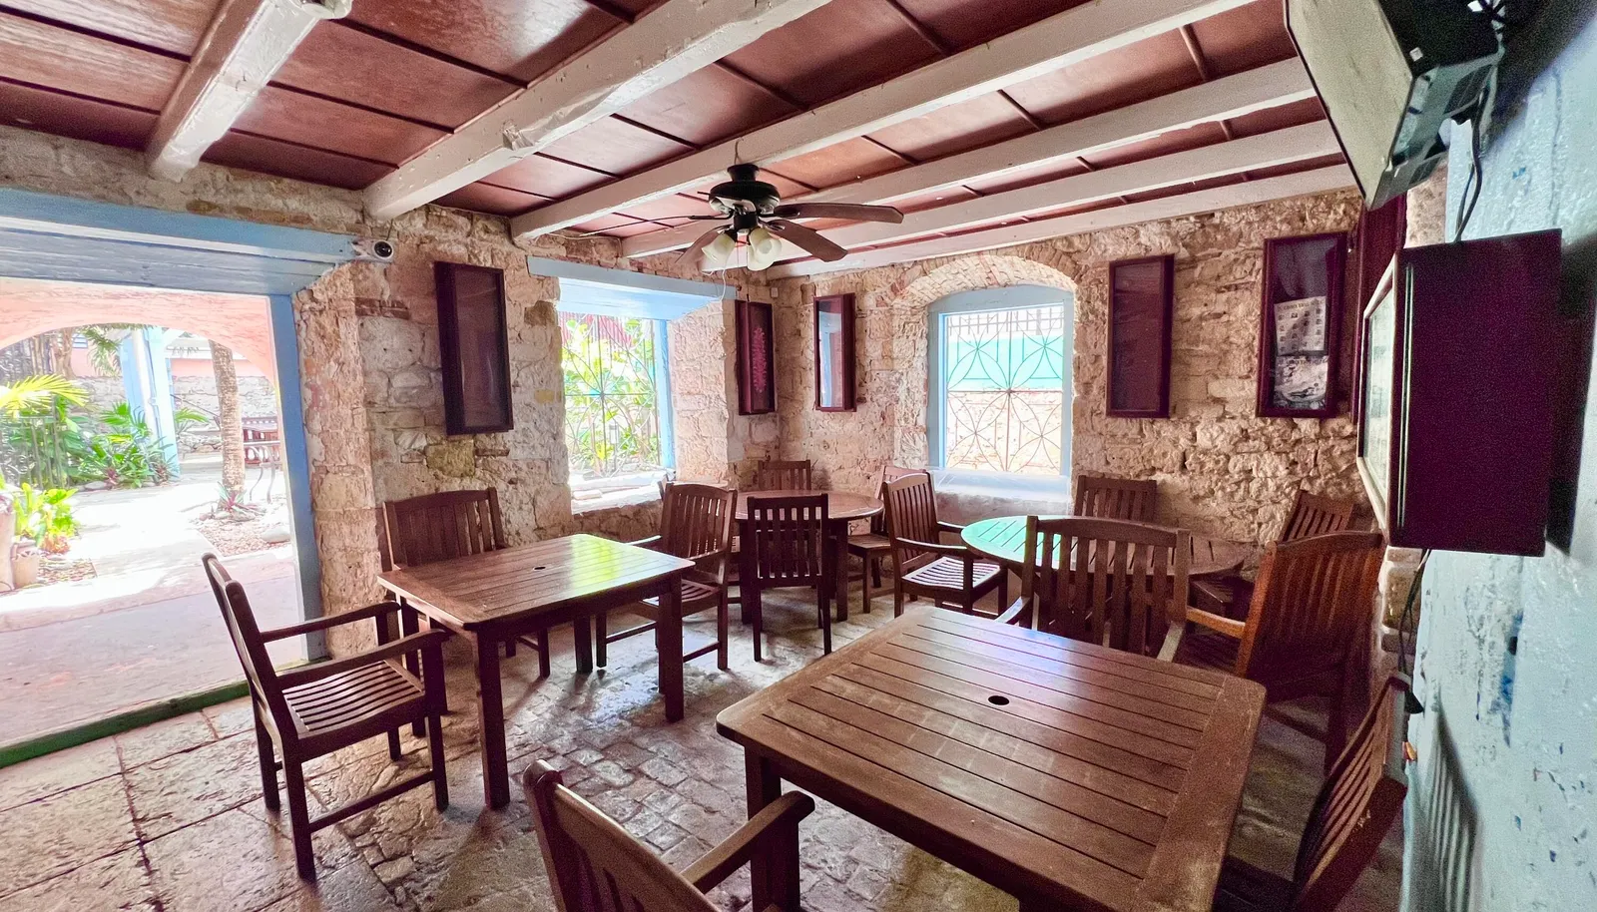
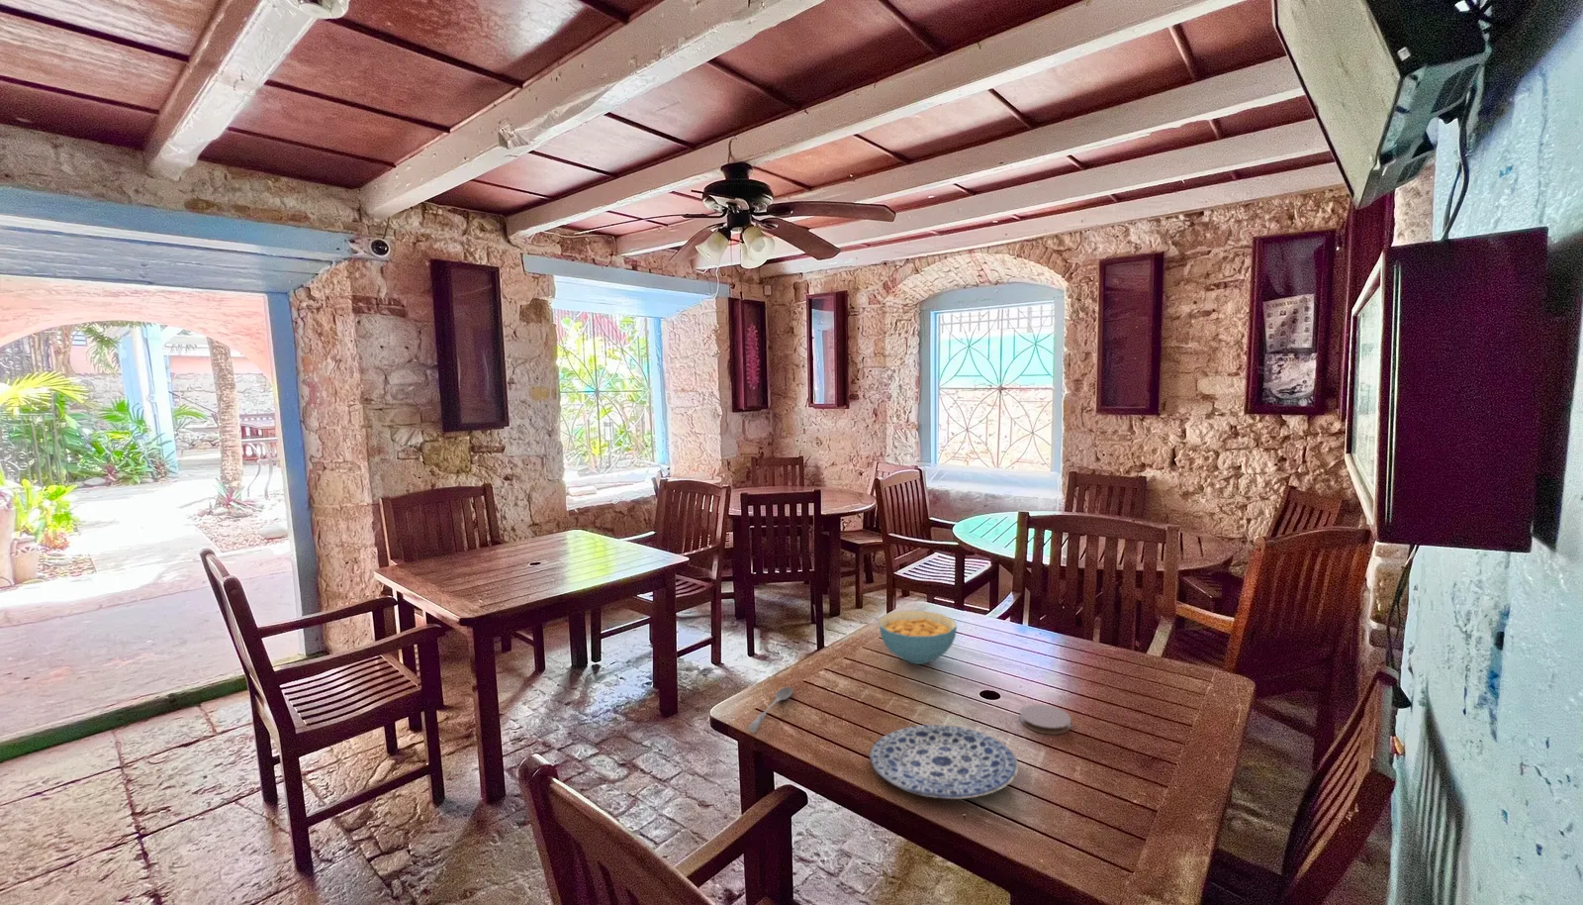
+ plate [869,723,1019,801]
+ coaster [1019,704,1072,734]
+ cereal bowl [877,610,958,666]
+ soupspoon [747,686,795,734]
